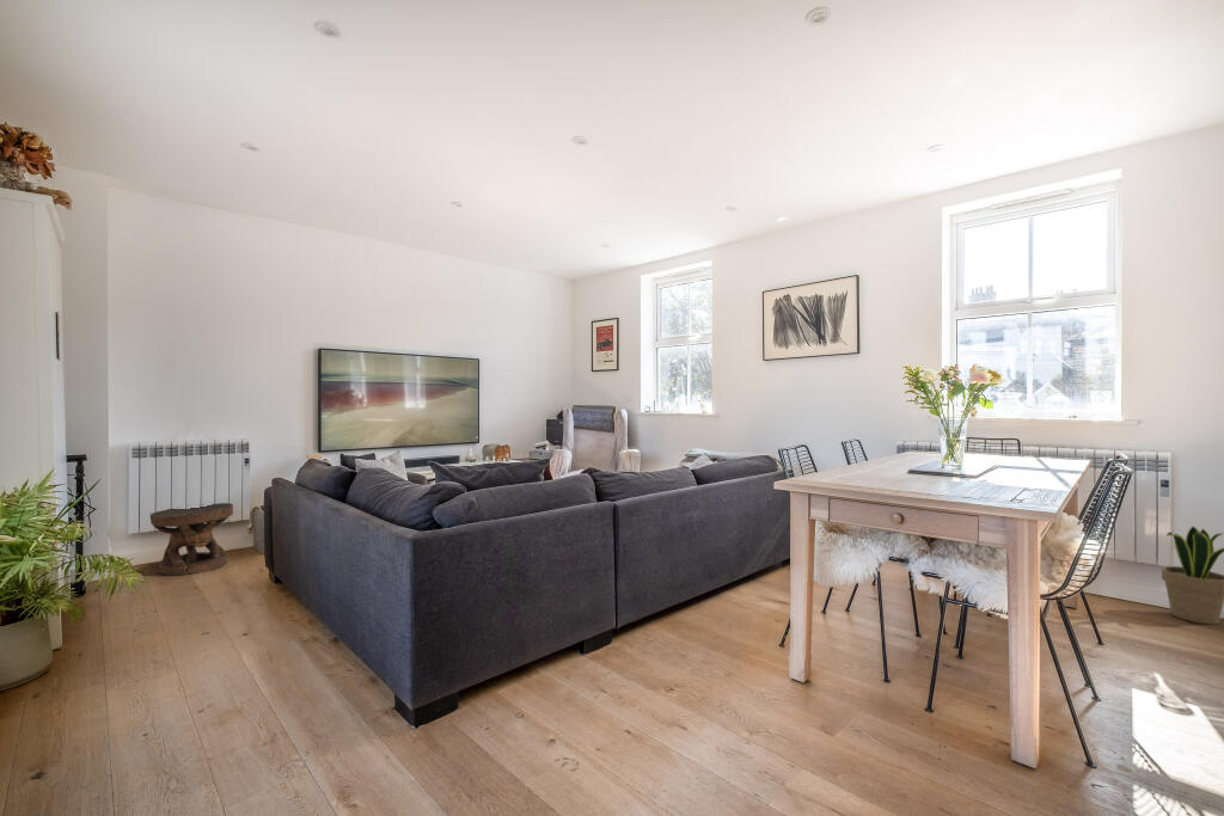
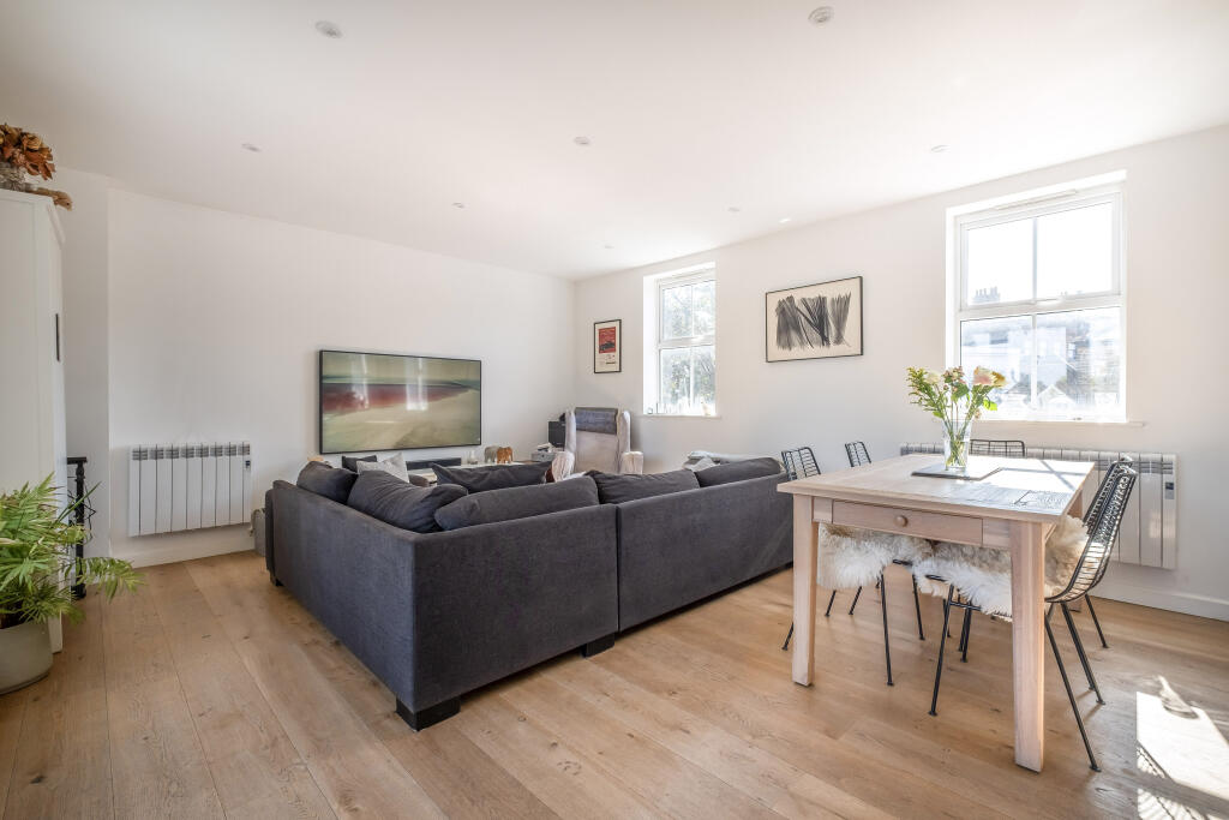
- side table [148,502,234,577]
- potted plant [1161,524,1224,626]
